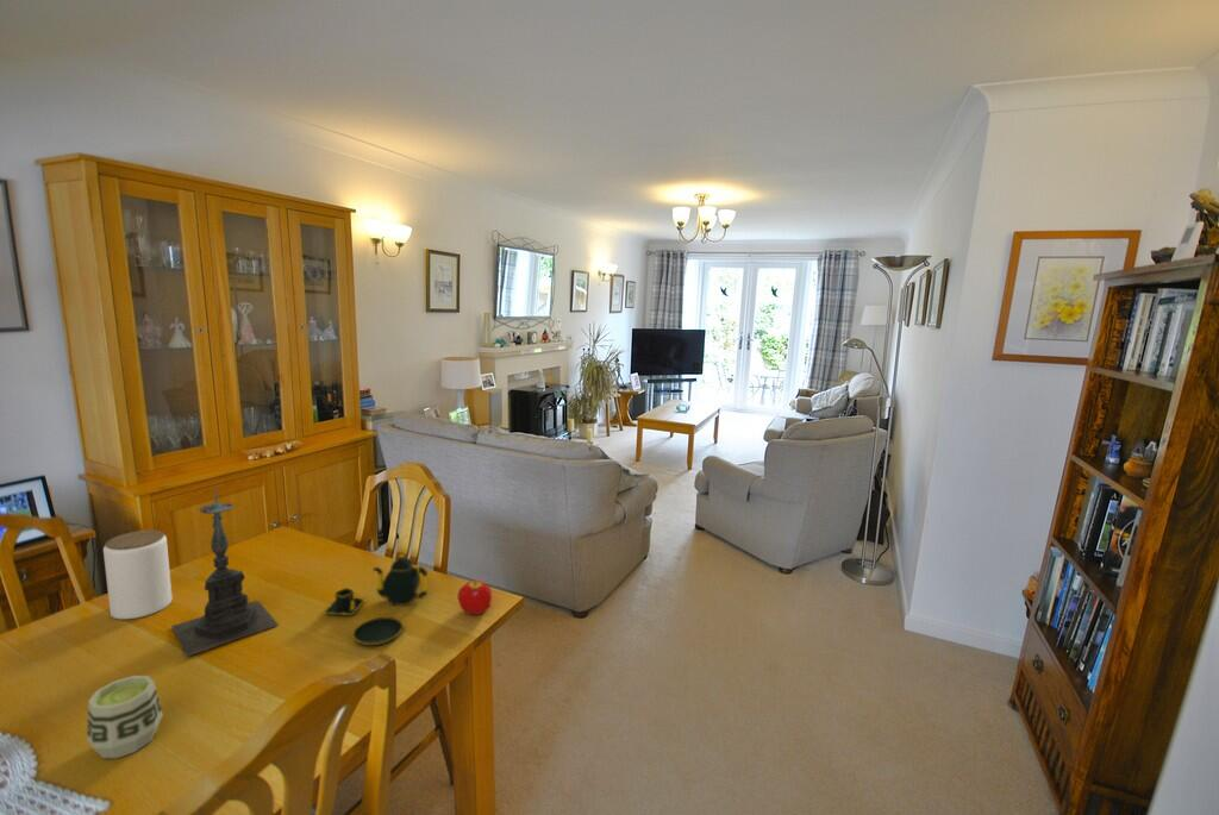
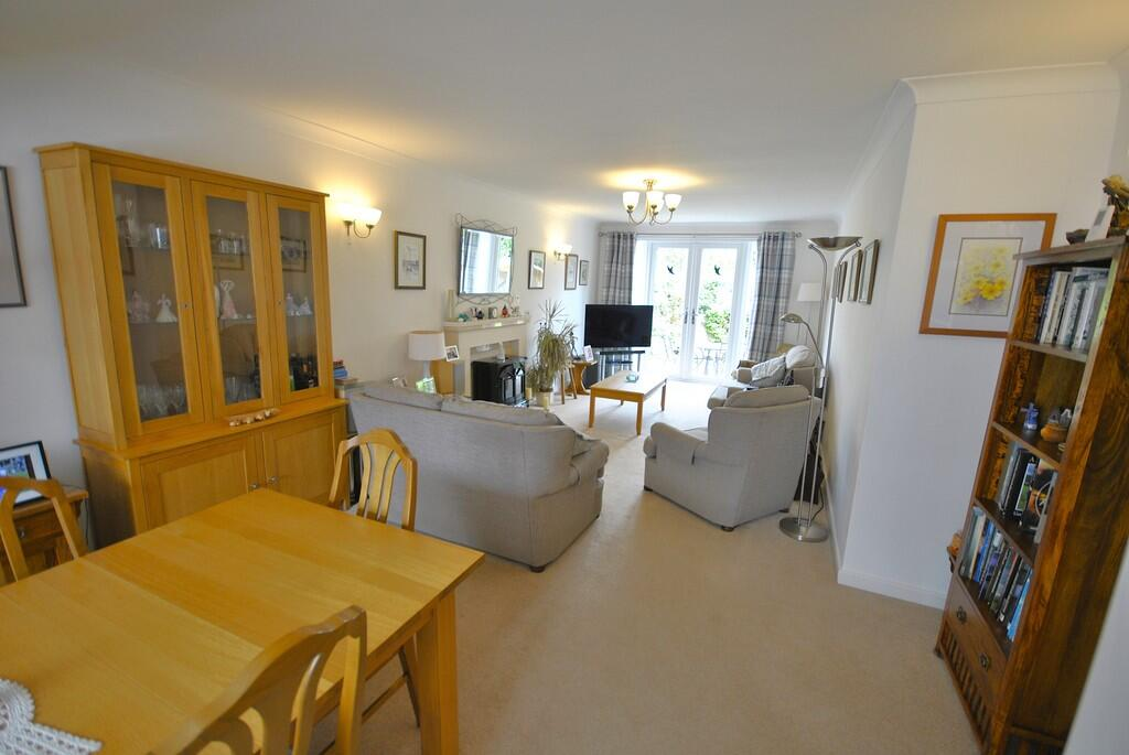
- cup [86,675,164,759]
- teapot [323,553,429,647]
- jar [102,529,174,620]
- candle holder [170,483,280,658]
- fruit [457,579,493,616]
